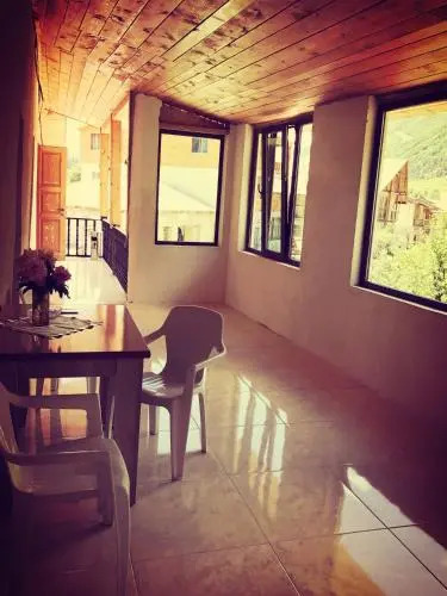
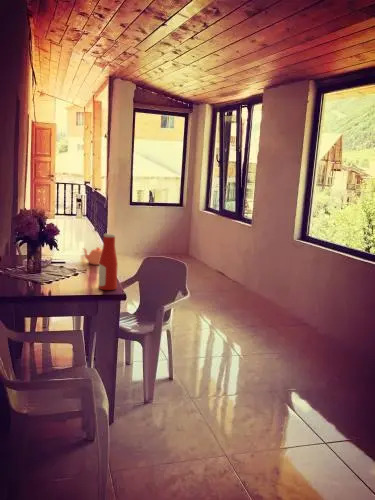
+ bottle [97,233,119,291]
+ teapot [82,246,102,266]
